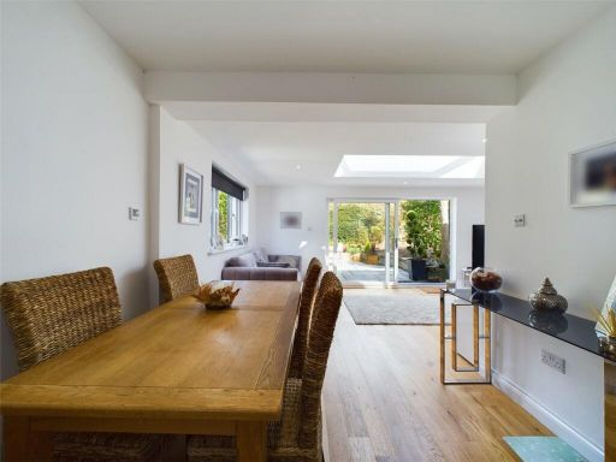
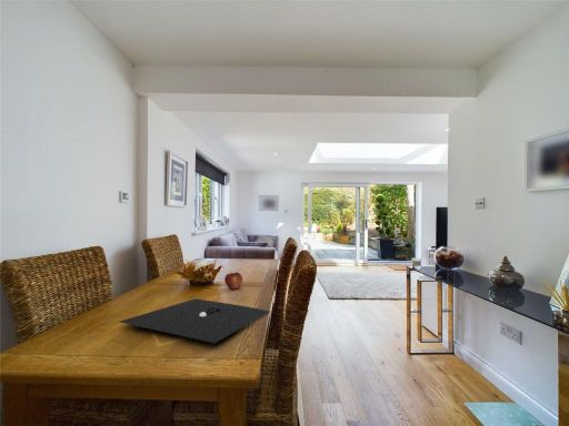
+ fruit [223,271,243,291]
+ placemat [119,297,271,344]
